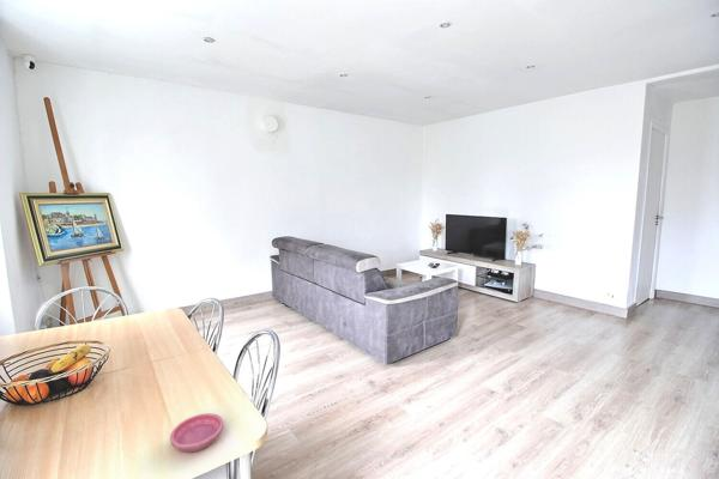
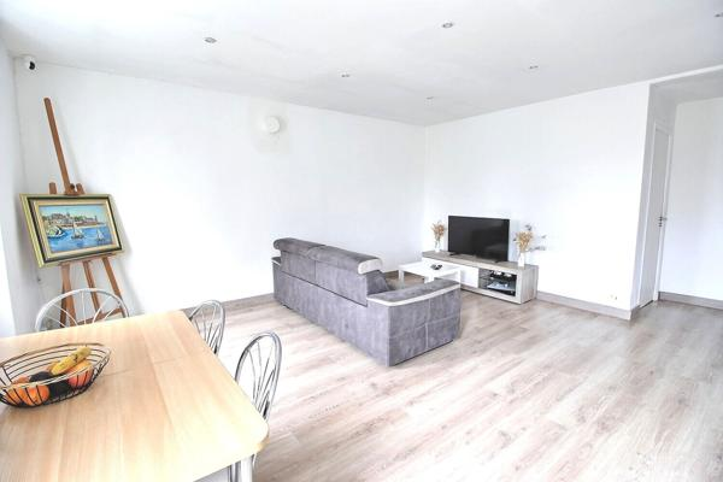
- saucer [169,412,224,454]
